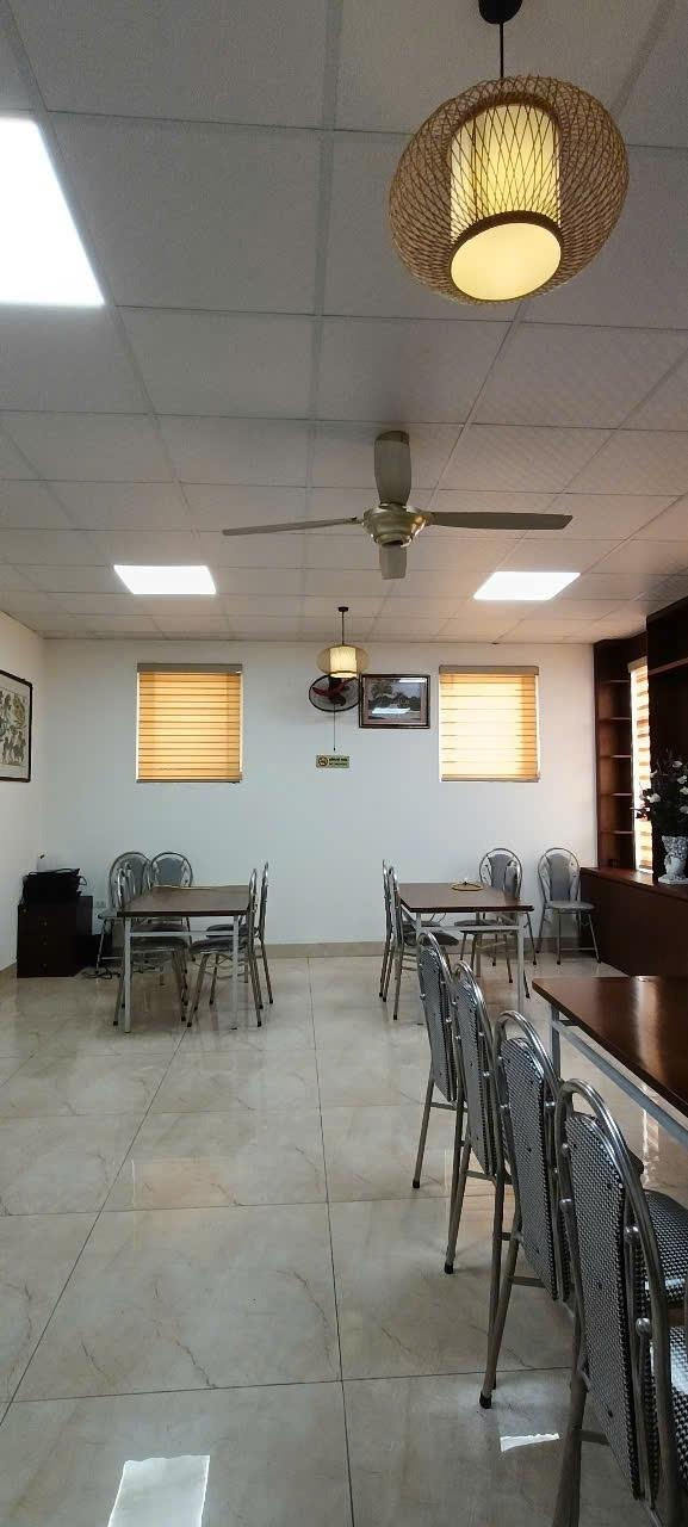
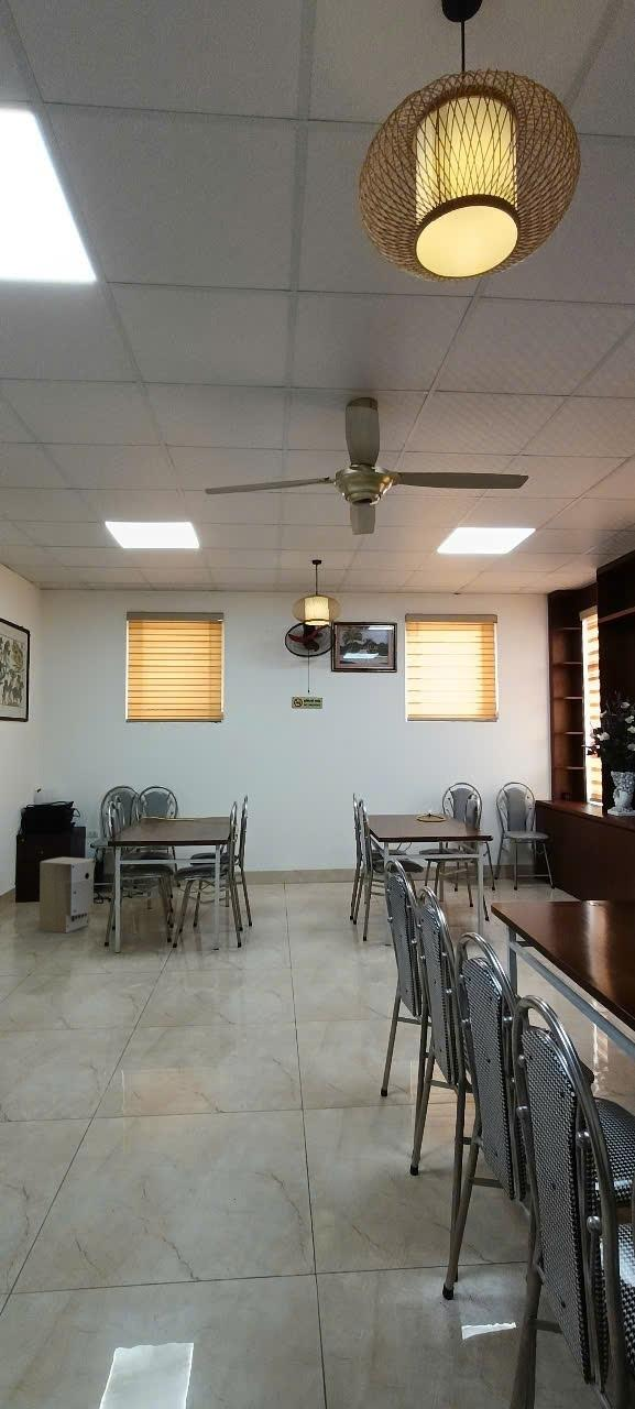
+ air purifier [39,856,95,933]
